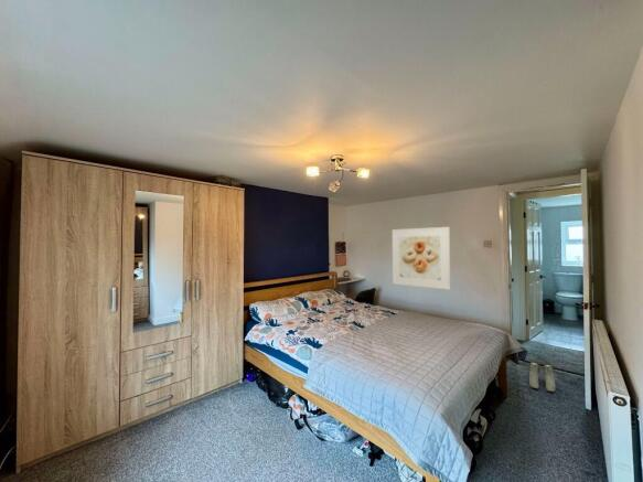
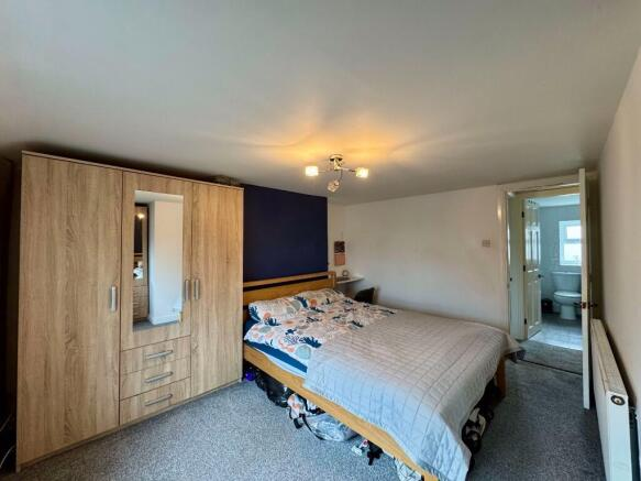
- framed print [392,226,451,291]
- boots [528,361,557,393]
